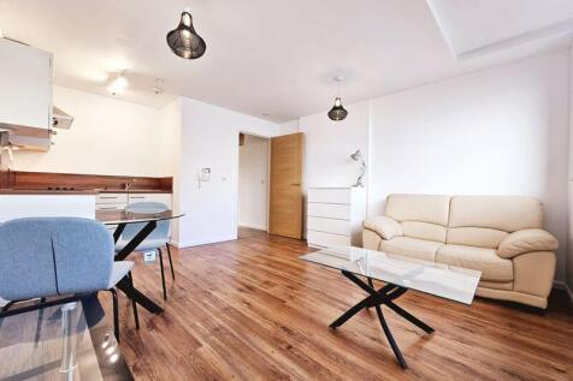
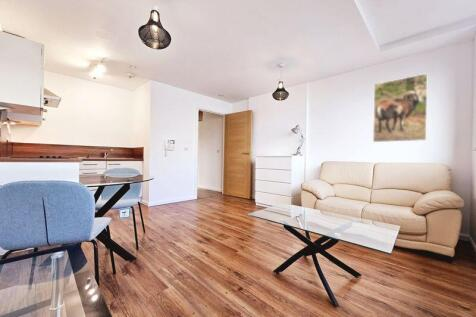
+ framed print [372,73,428,143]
